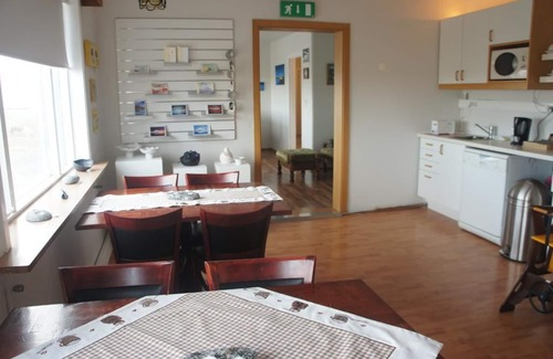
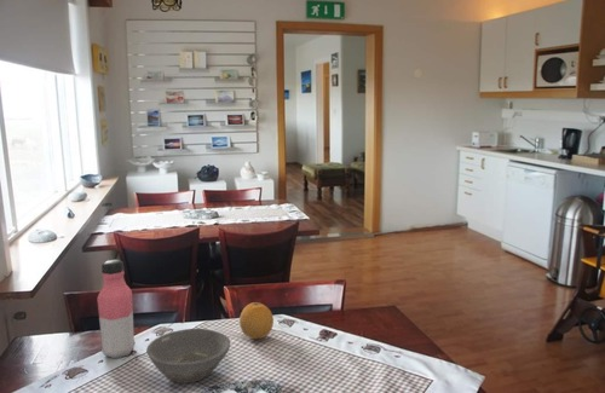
+ water bottle [96,259,137,359]
+ bowl [145,328,231,385]
+ fruit [238,301,275,340]
